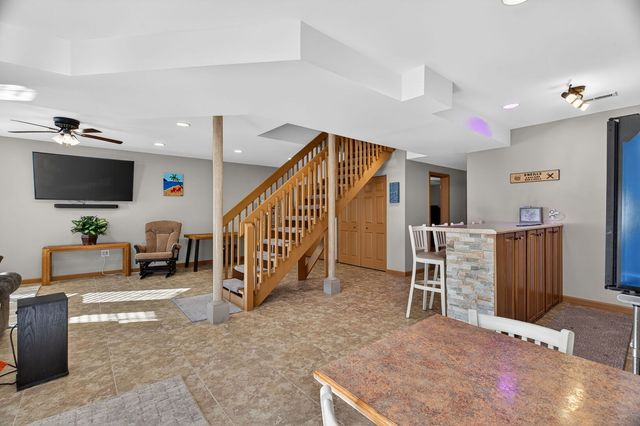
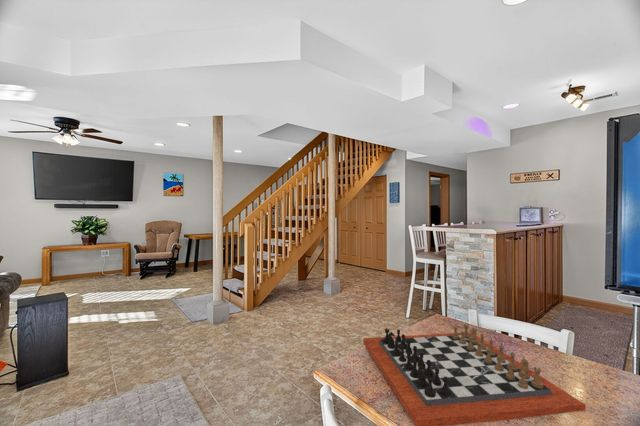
+ chessboard [362,324,586,426]
